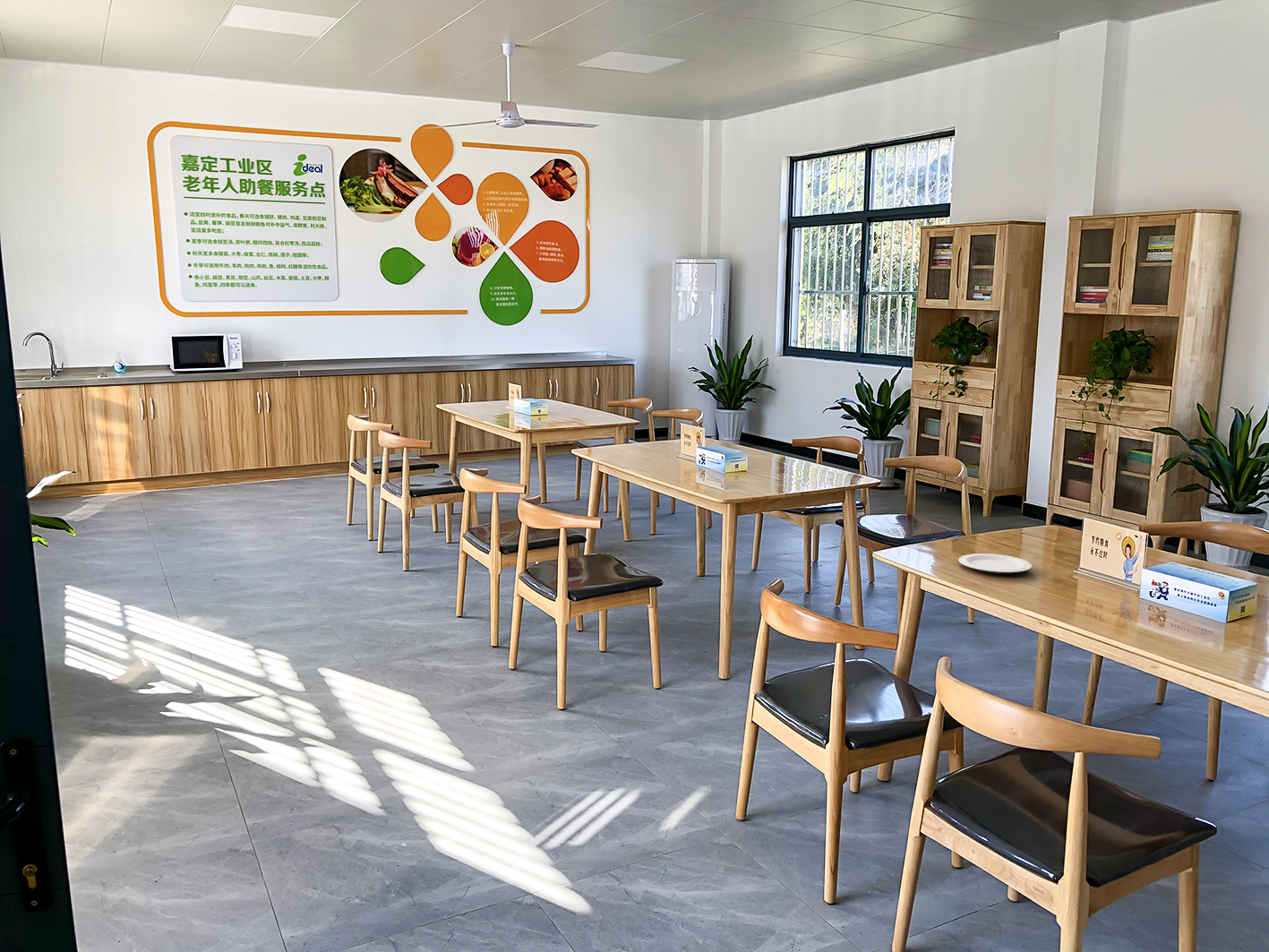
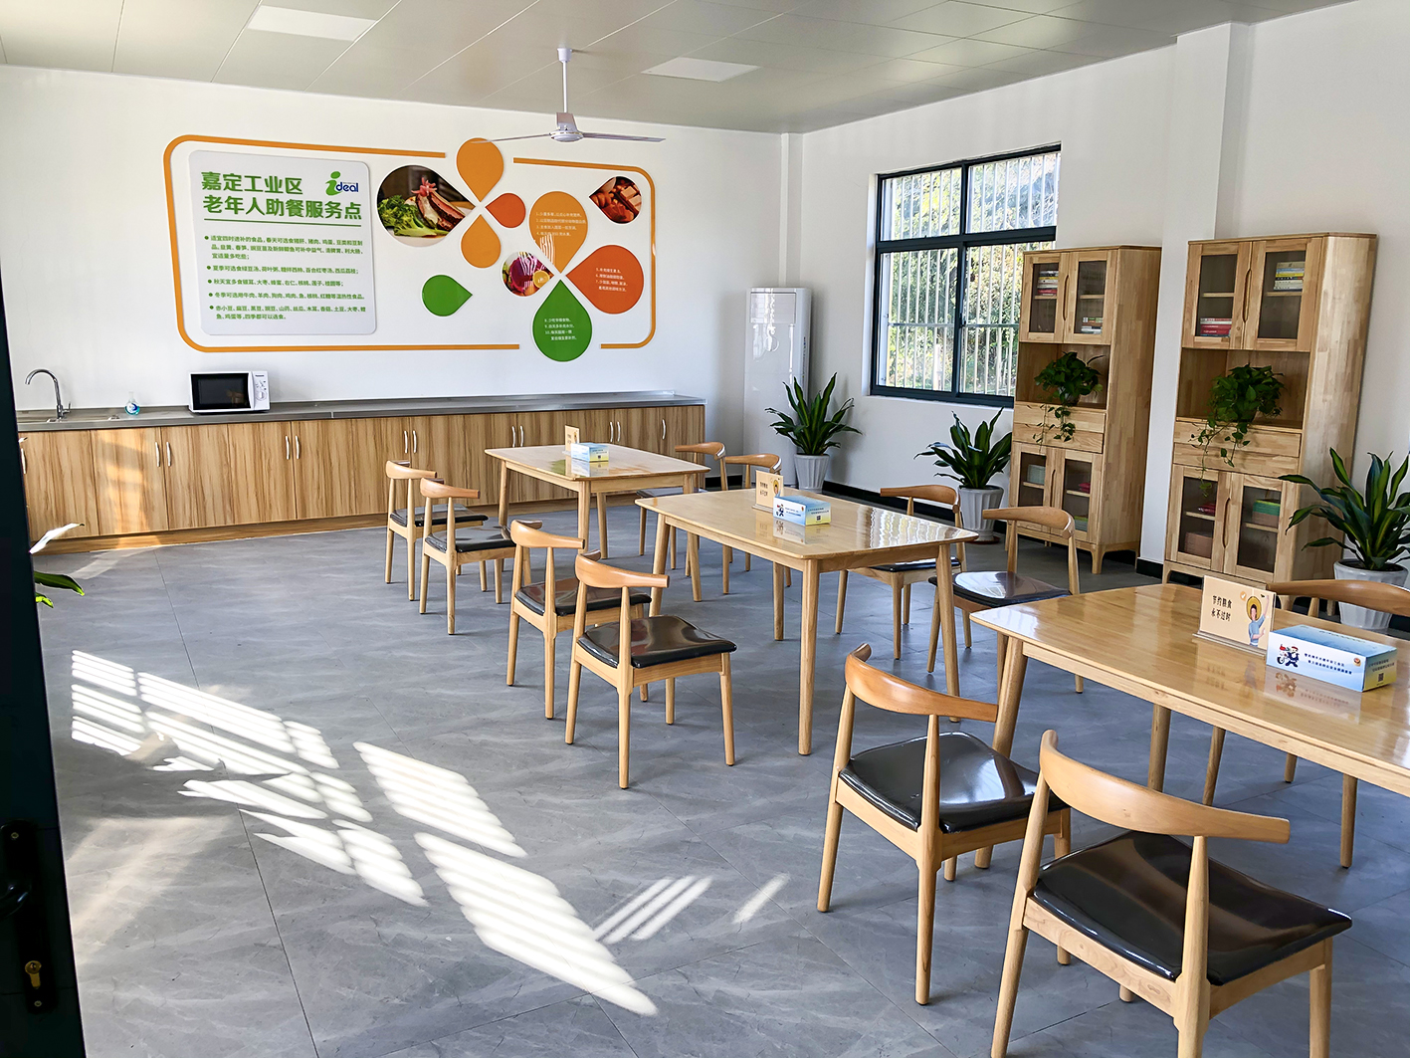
- plate [957,553,1033,575]
